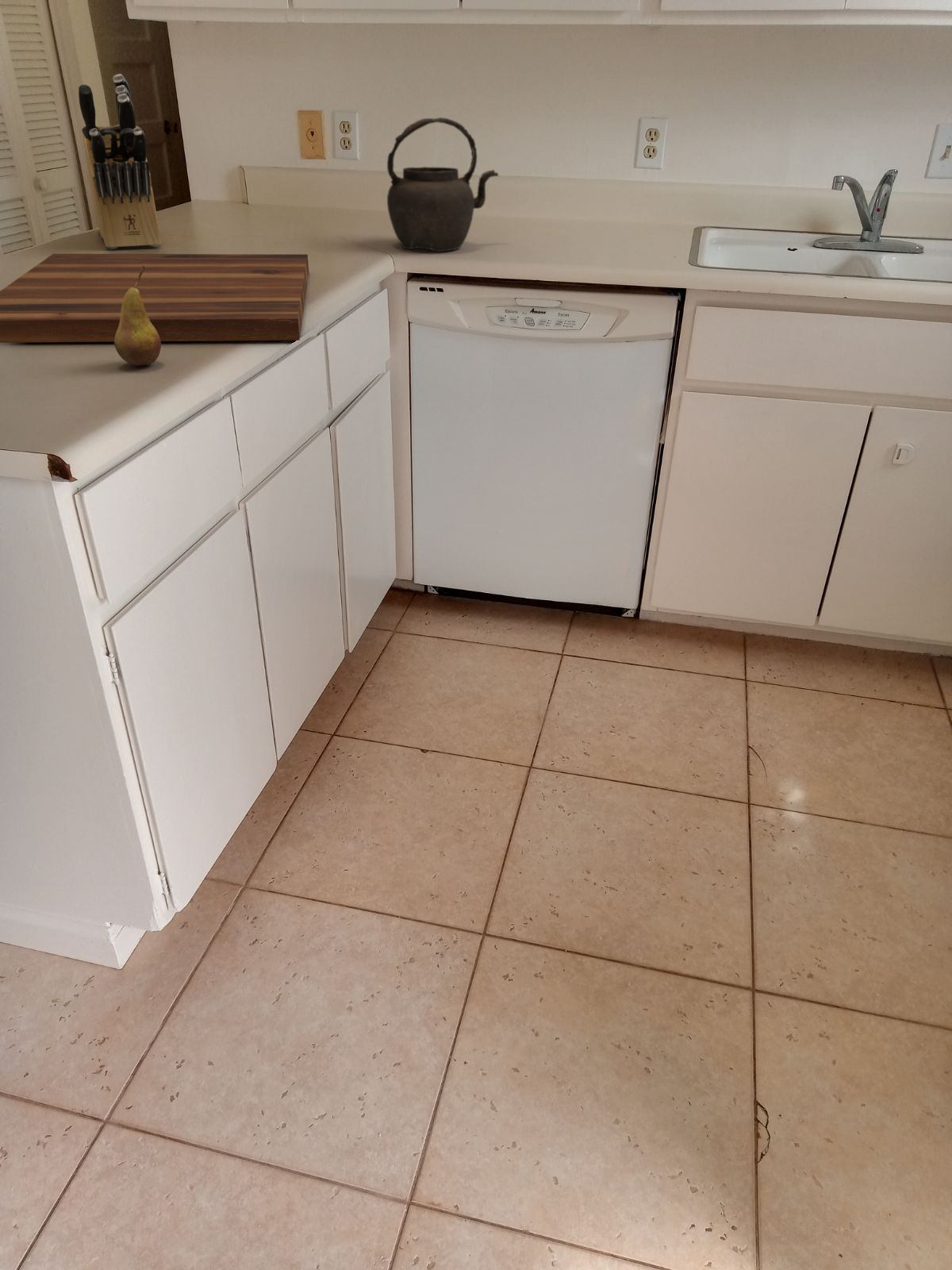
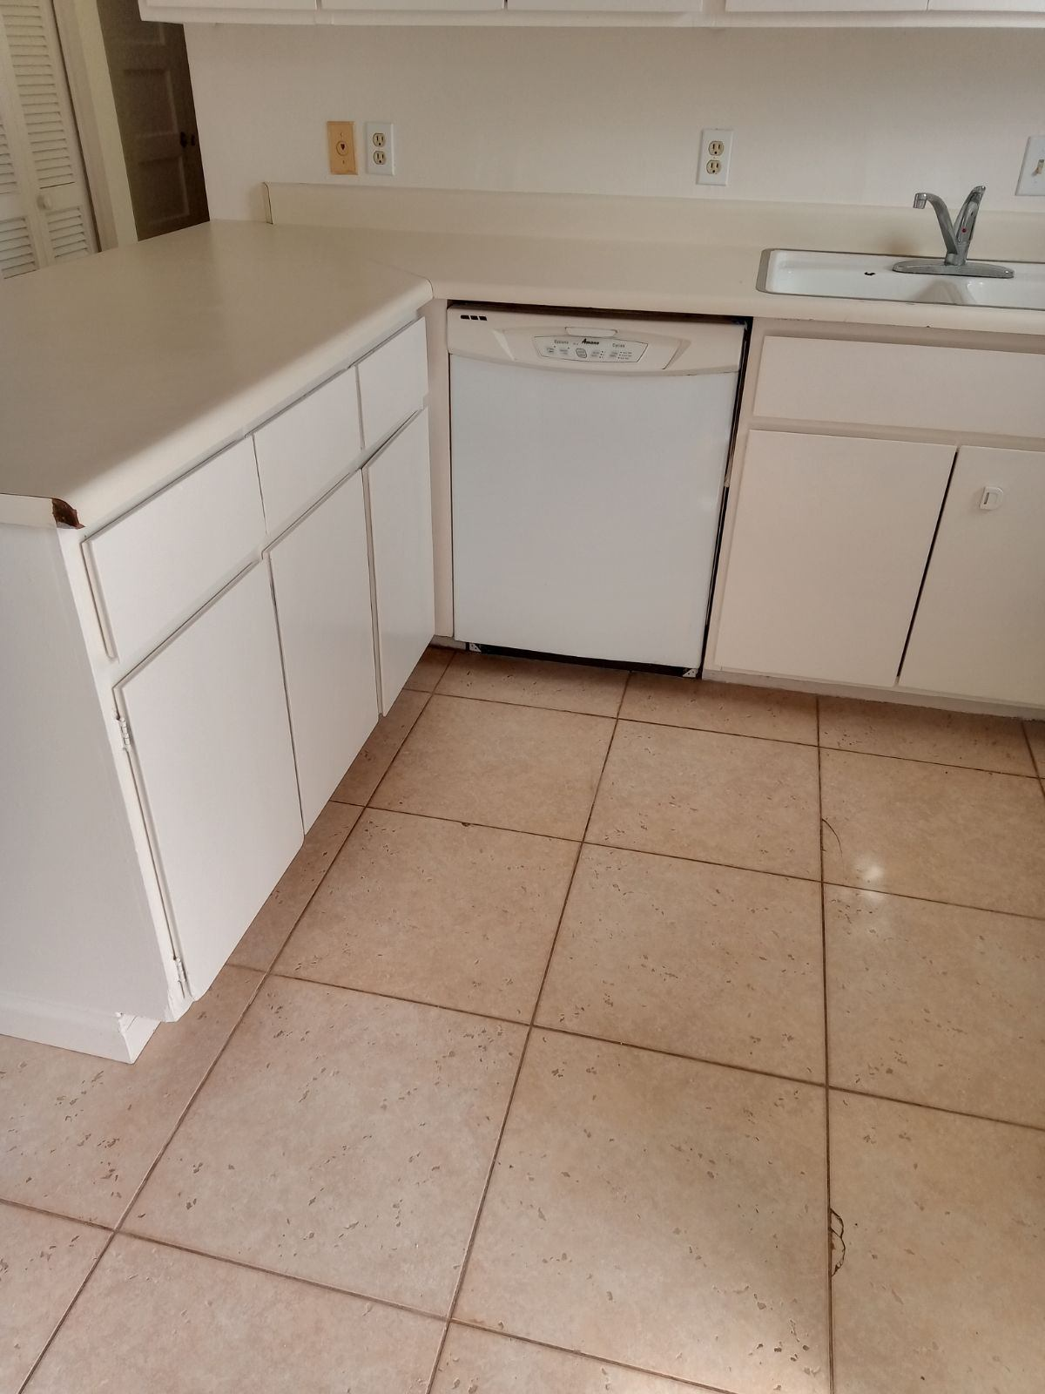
- kettle [386,117,500,252]
- cutting board [0,253,309,344]
- fruit [113,266,162,366]
- knife block [78,73,162,249]
